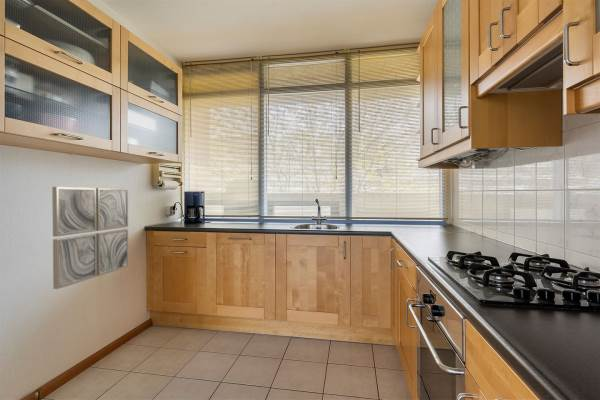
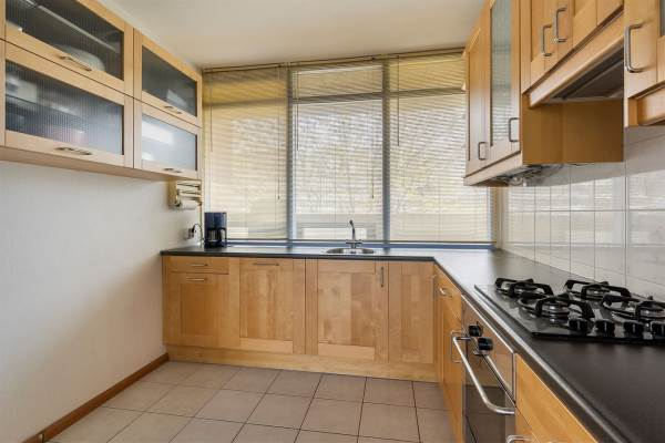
- wall art [51,186,129,290]
